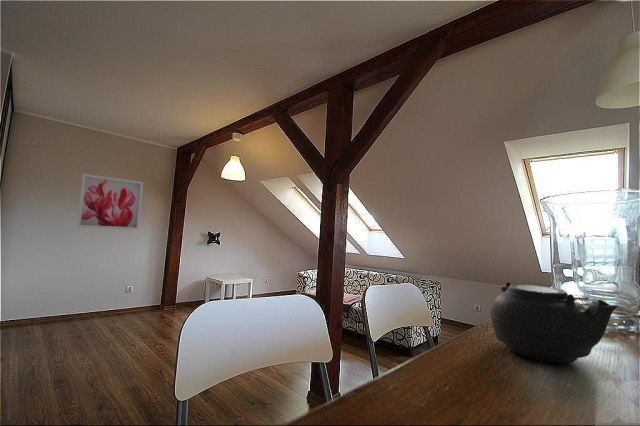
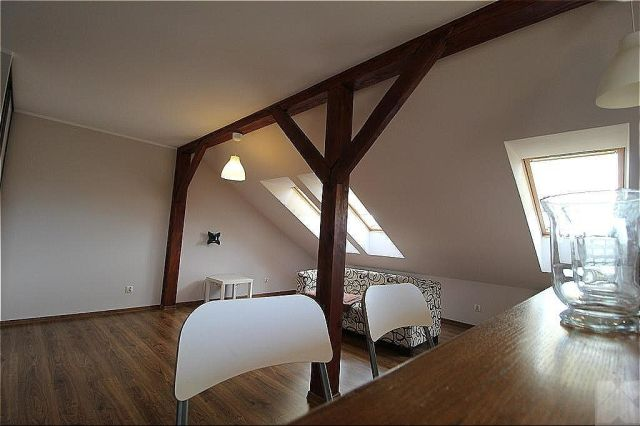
- wall art [76,173,144,231]
- teapot [489,281,620,364]
